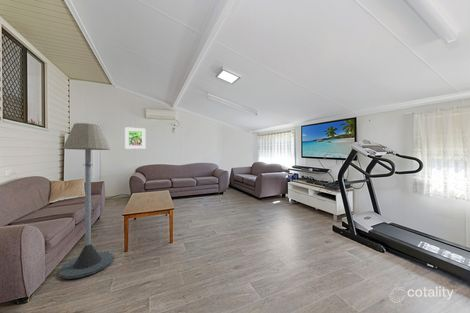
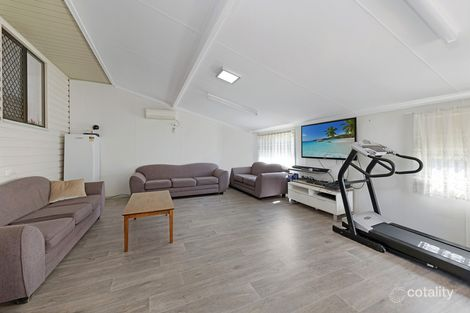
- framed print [124,126,146,150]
- floor lamp [58,122,115,280]
